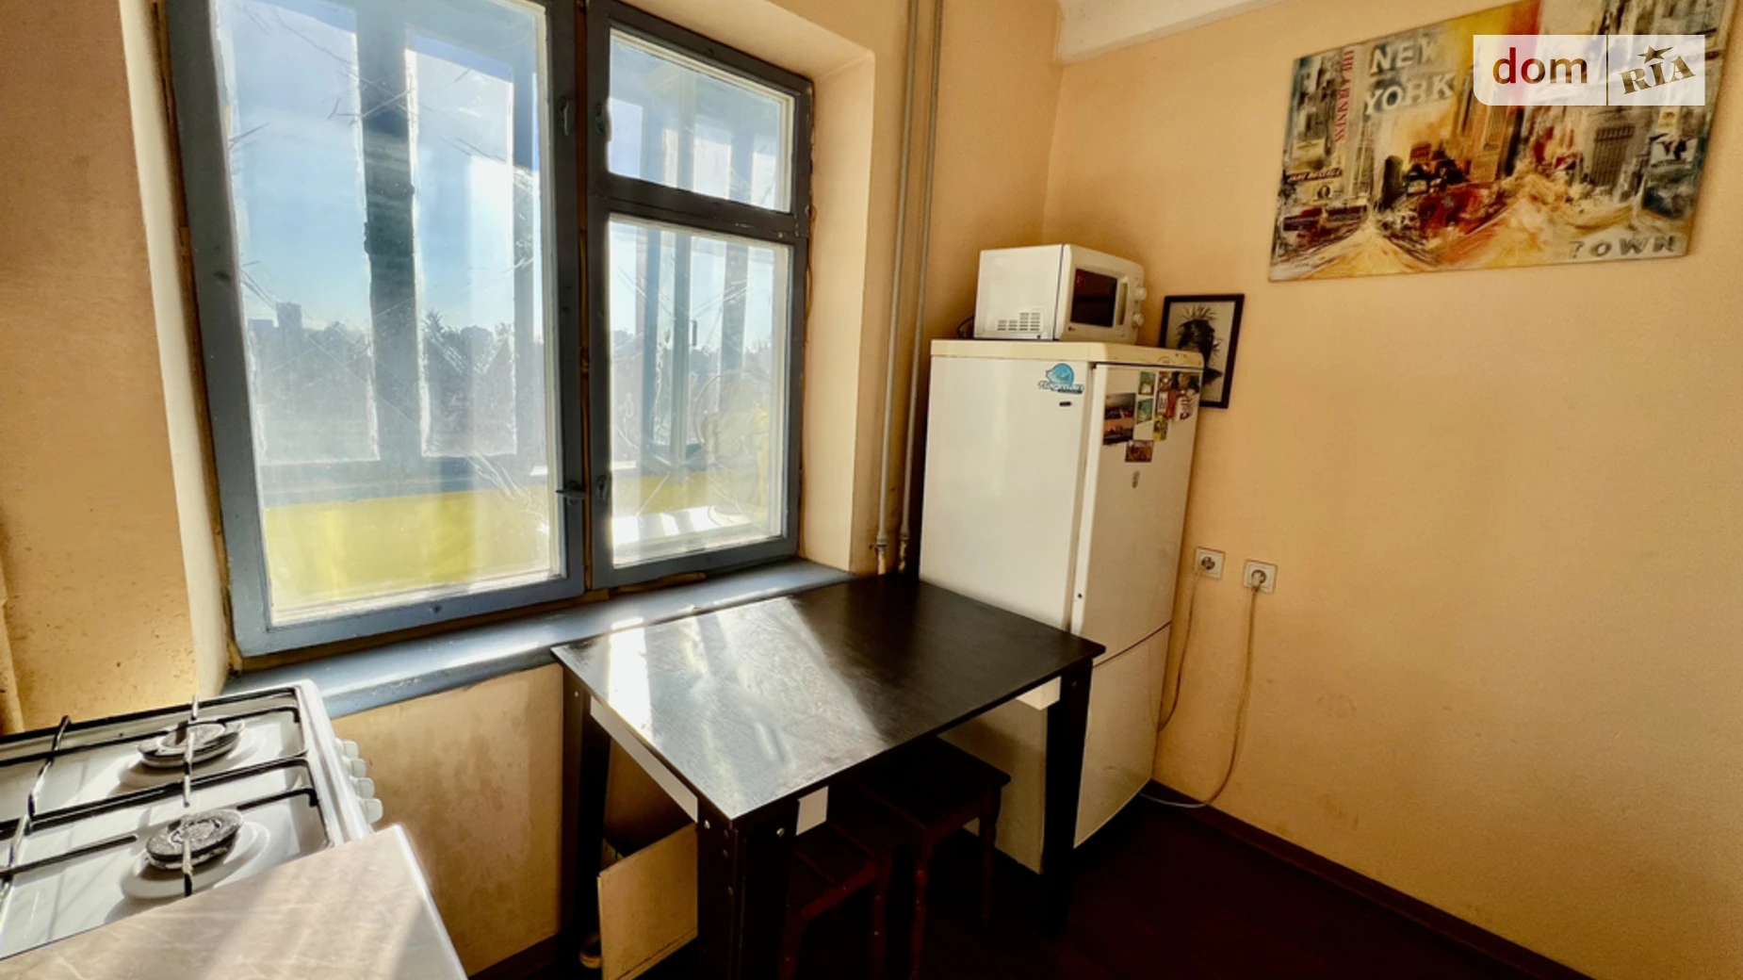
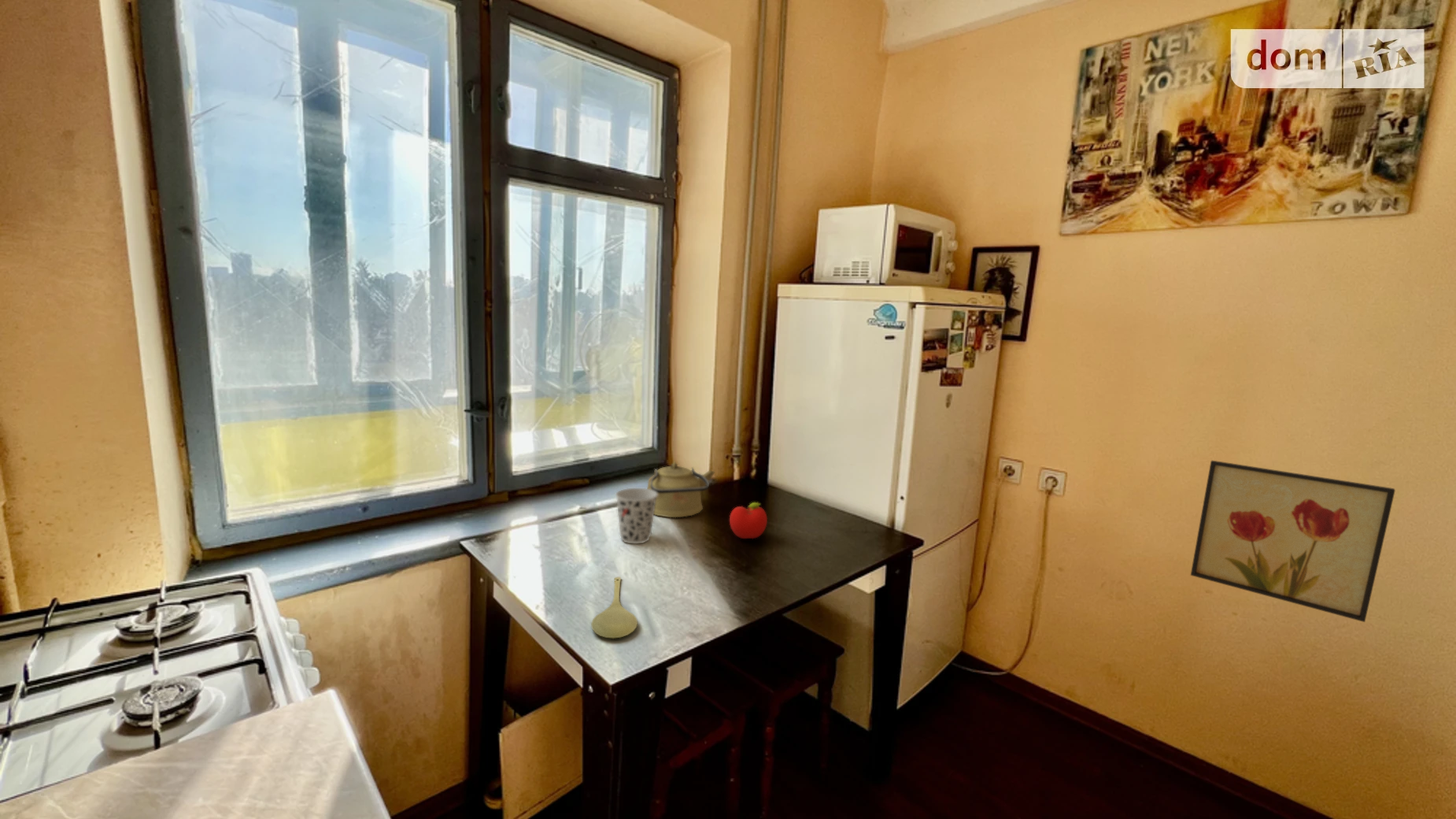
+ kettle [646,461,716,518]
+ spoon [590,576,638,639]
+ fruit [729,502,768,539]
+ cup [615,487,657,544]
+ wall art [1190,460,1396,623]
